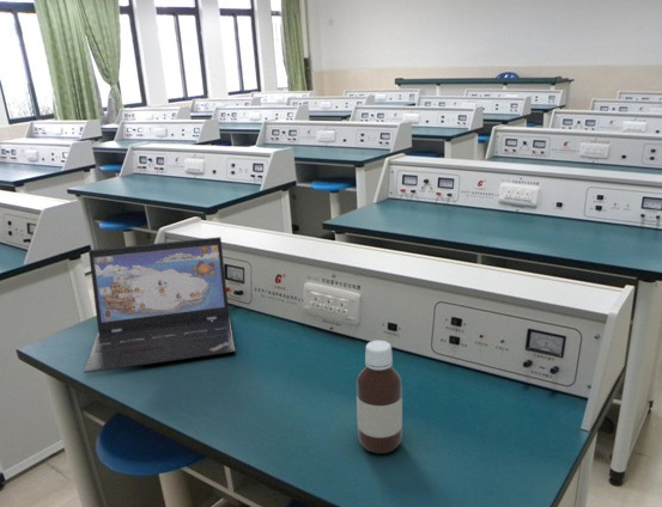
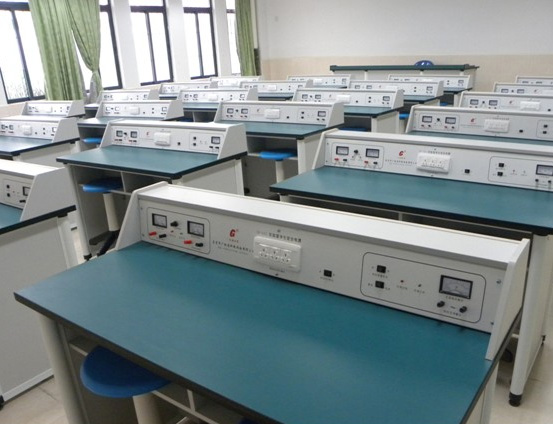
- bottle [356,340,403,454]
- laptop [83,236,236,374]
